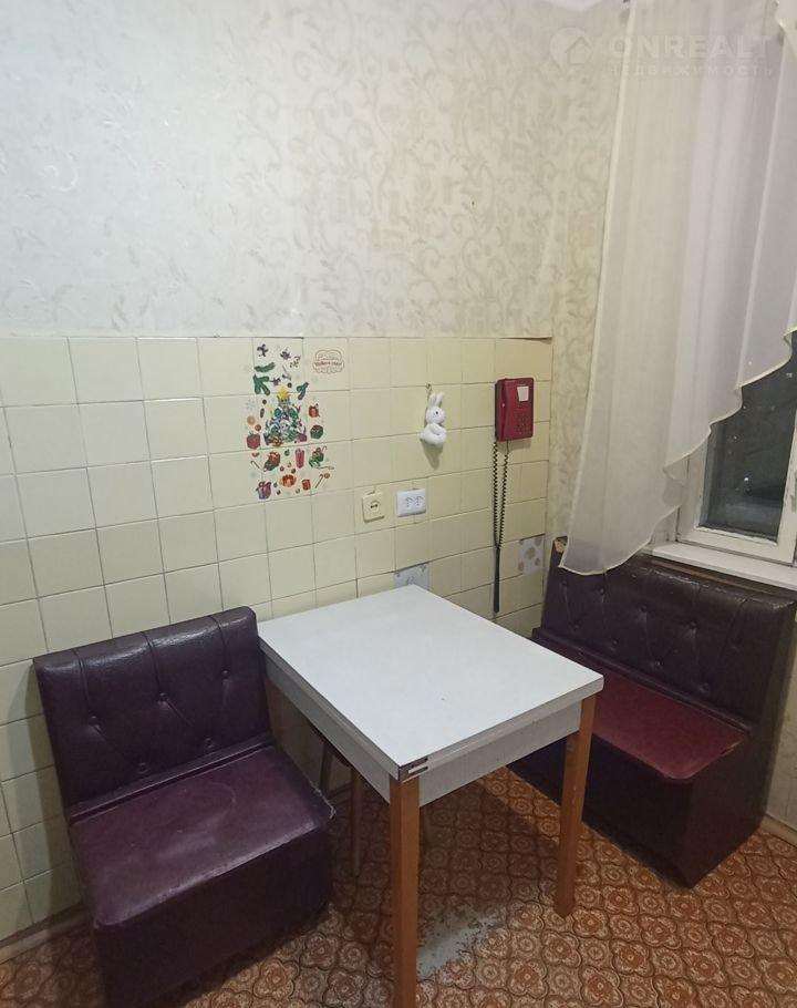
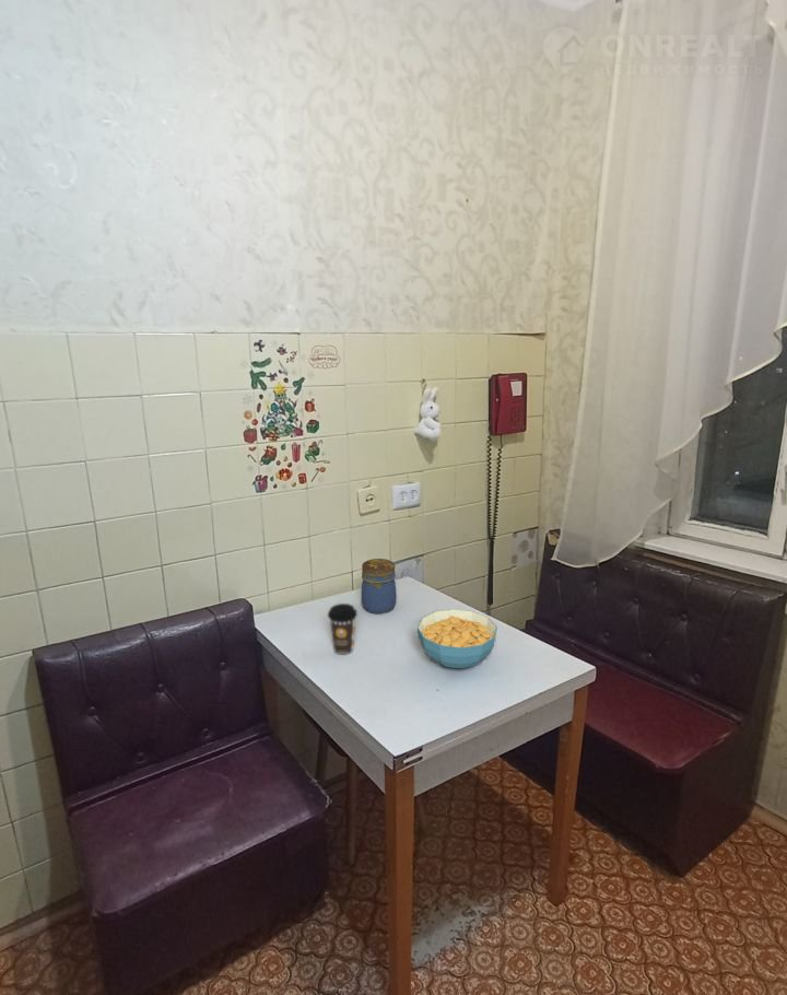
+ coffee cup [327,602,359,656]
+ jar [361,558,397,614]
+ cereal bowl [416,608,498,670]
